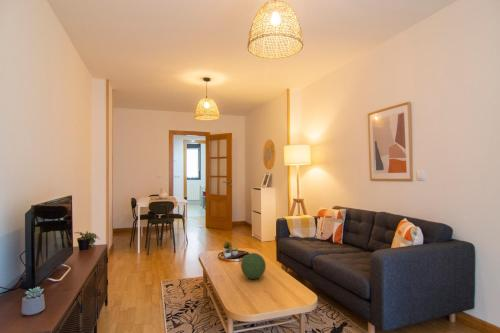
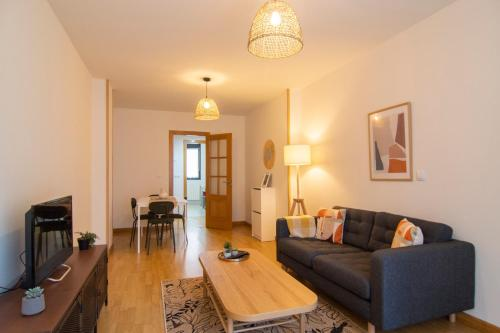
- decorative orb [240,252,267,280]
